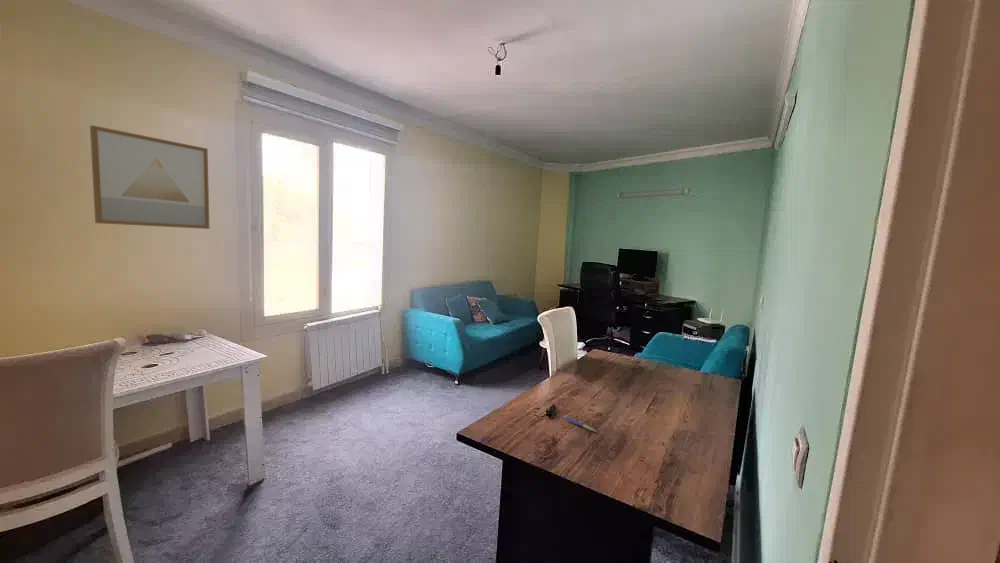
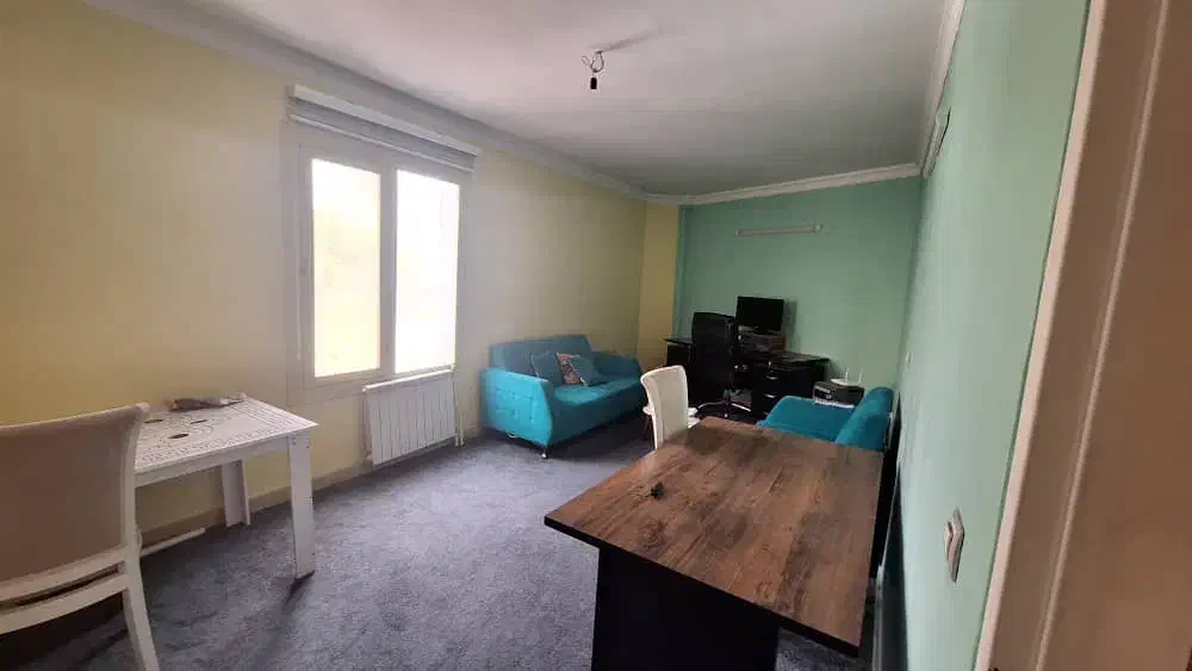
- wall art [89,124,210,230]
- pen [563,415,597,433]
